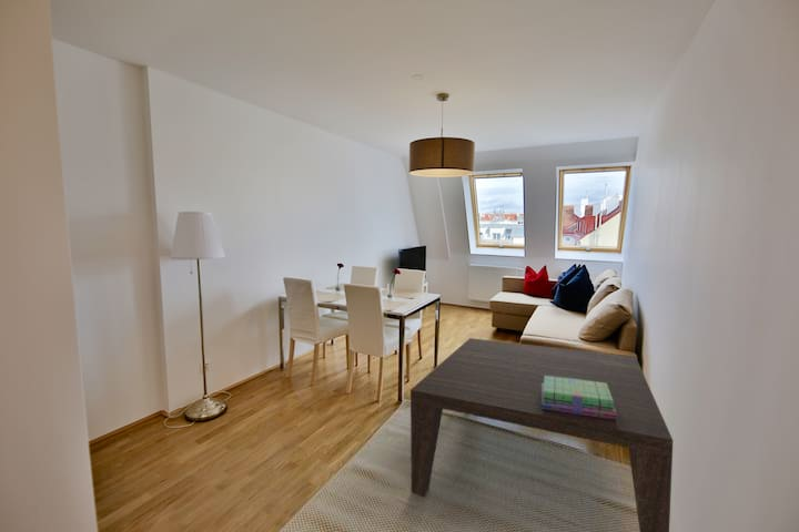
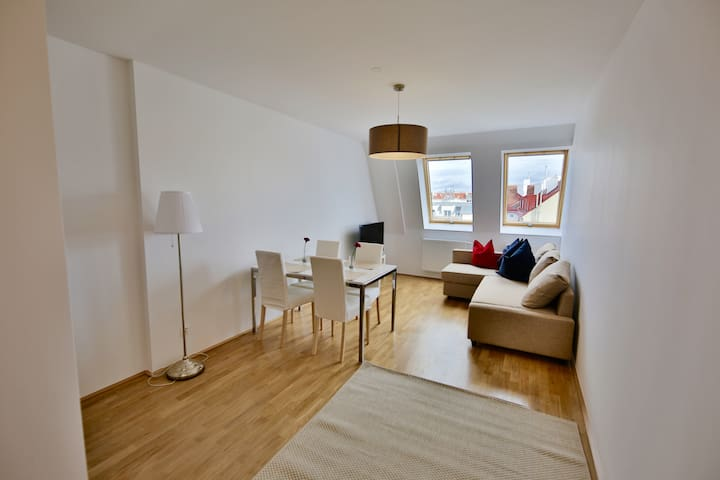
- stack of books [542,376,617,420]
- coffee table [409,337,674,532]
